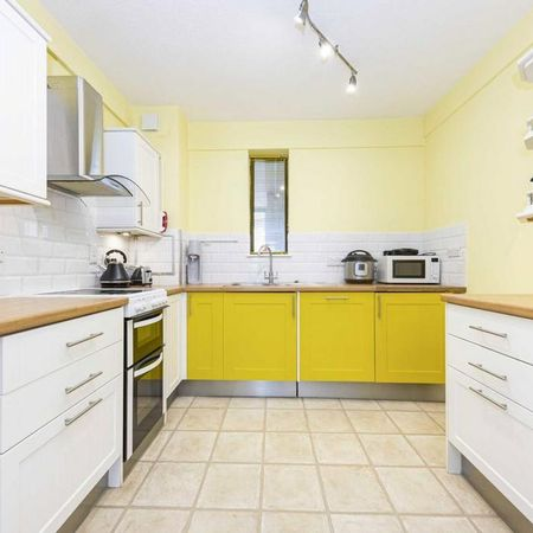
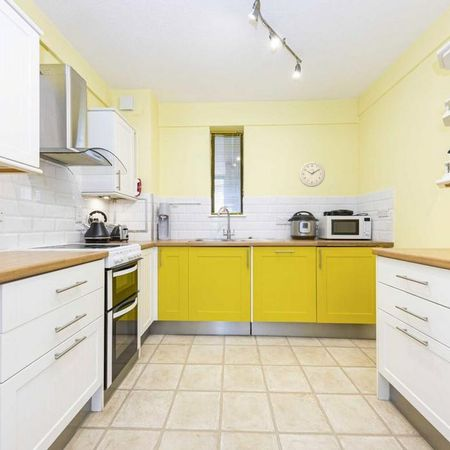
+ wall clock [298,160,326,188]
